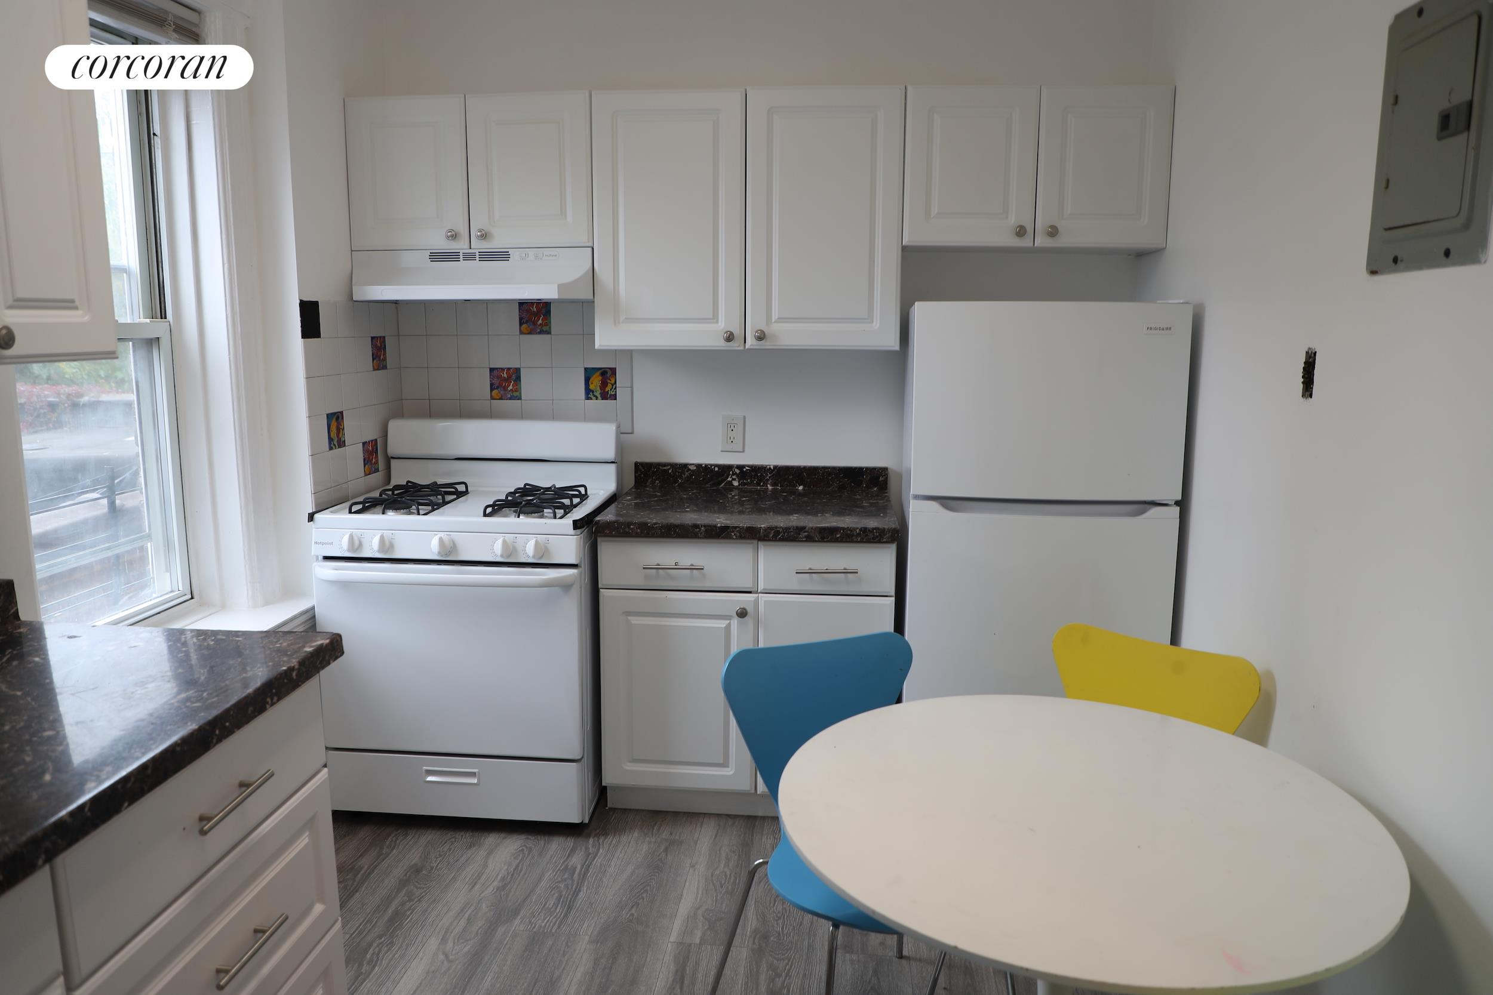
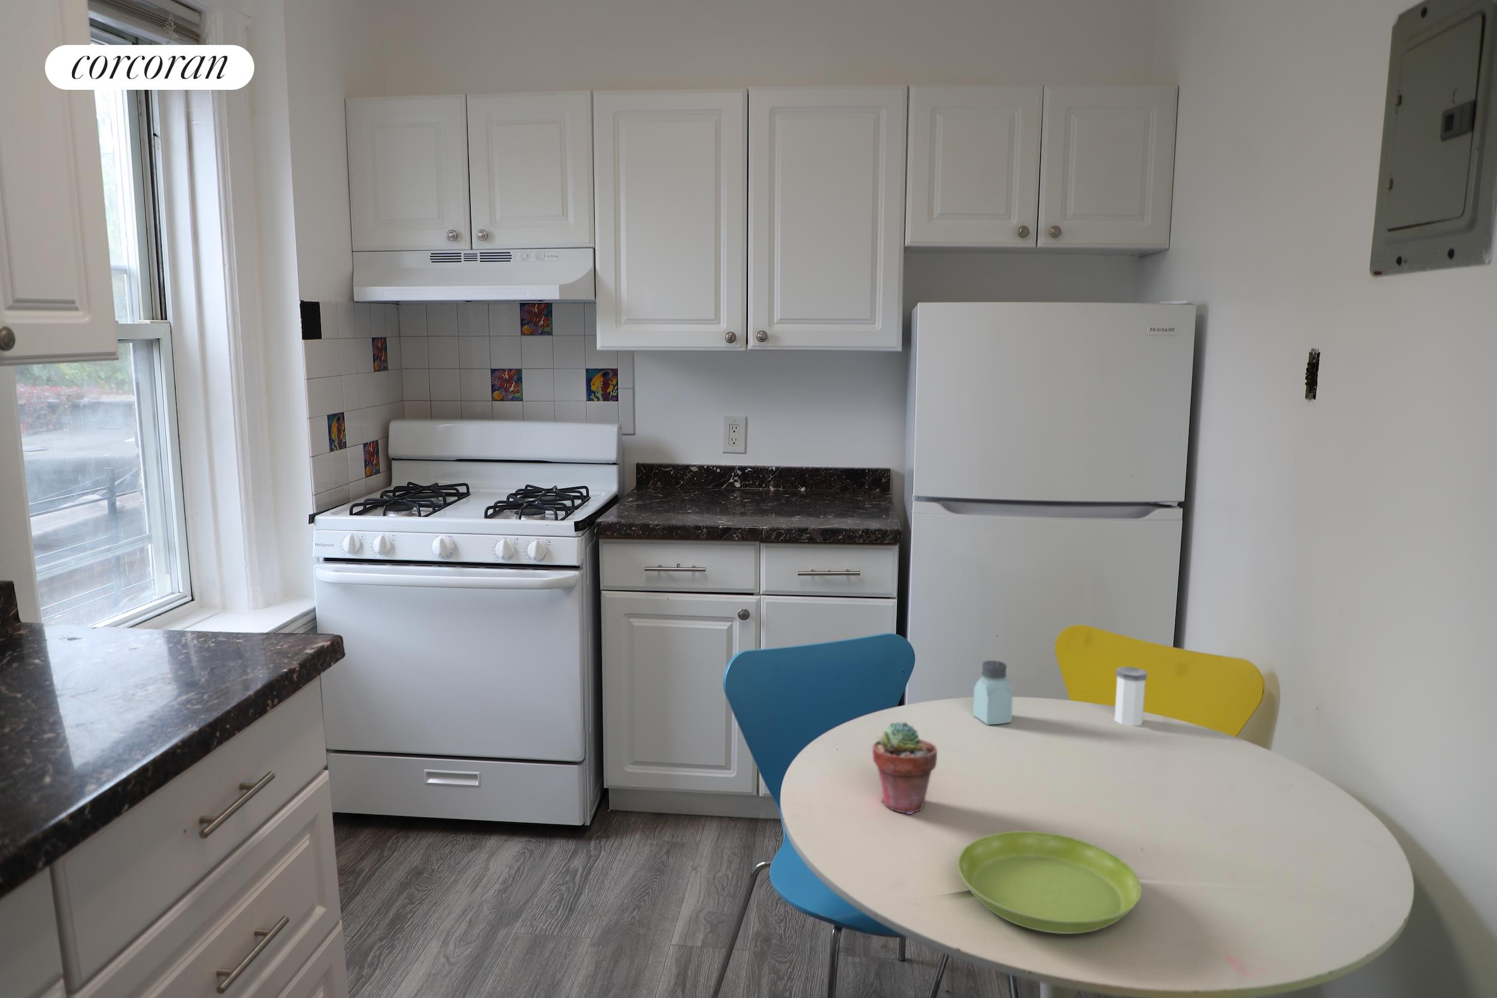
+ salt shaker [1114,666,1148,727]
+ potted succulent [872,721,938,815]
+ saltshaker [972,659,1014,725]
+ saucer [957,831,1143,935]
